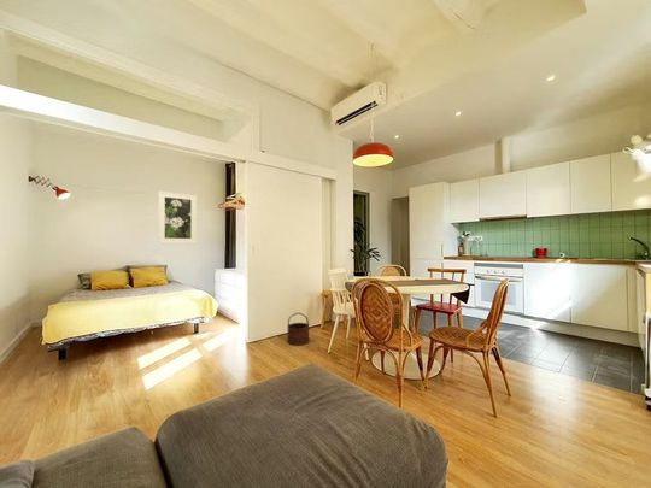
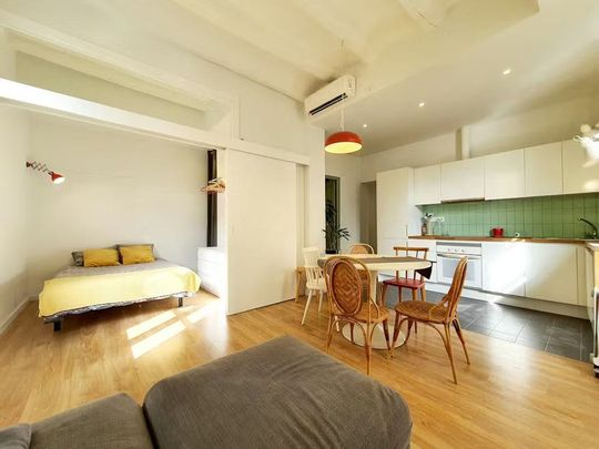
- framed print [157,190,198,245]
- wooden bucket [287,312,310,347]
